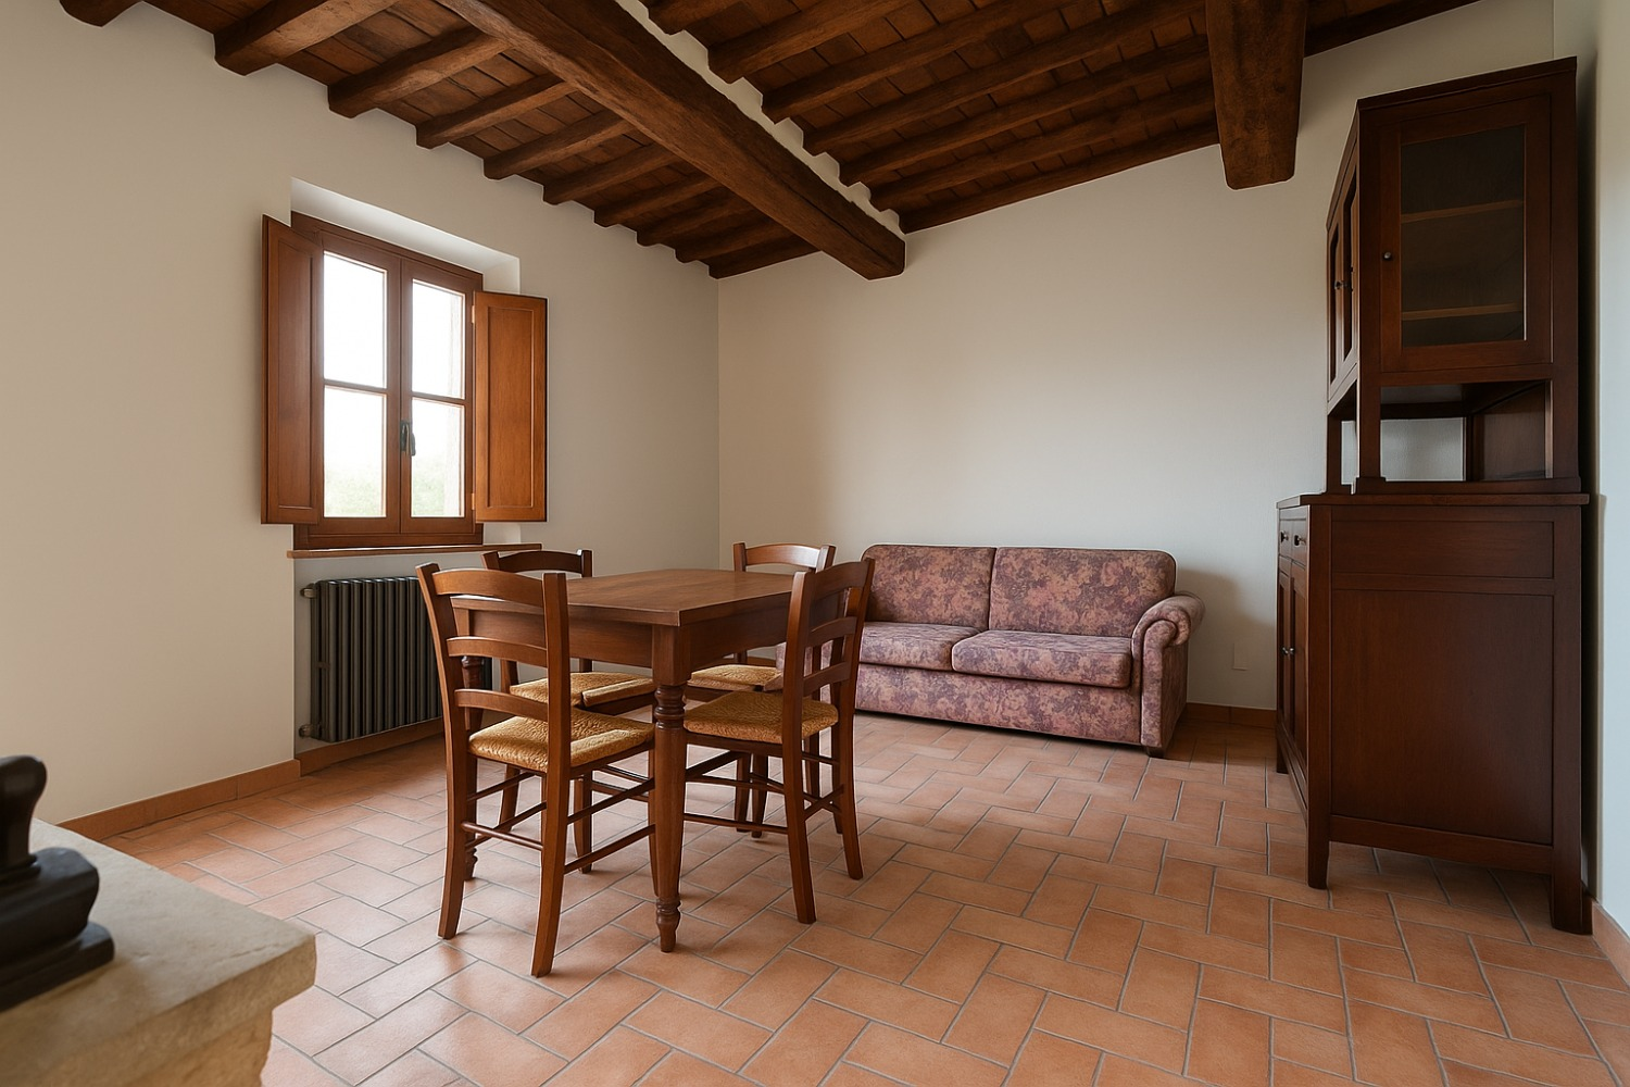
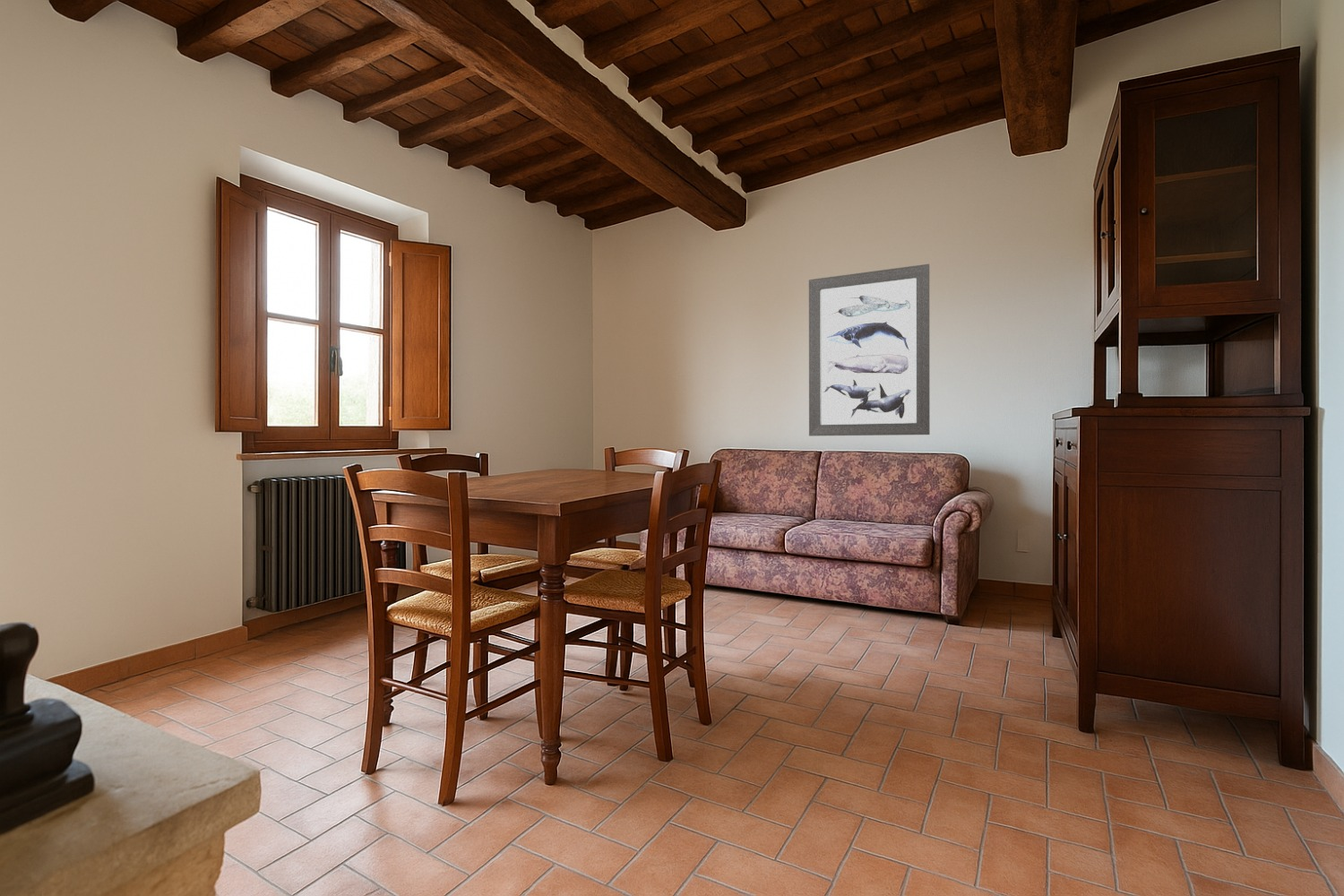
+ wall art [808,263,931,437]
